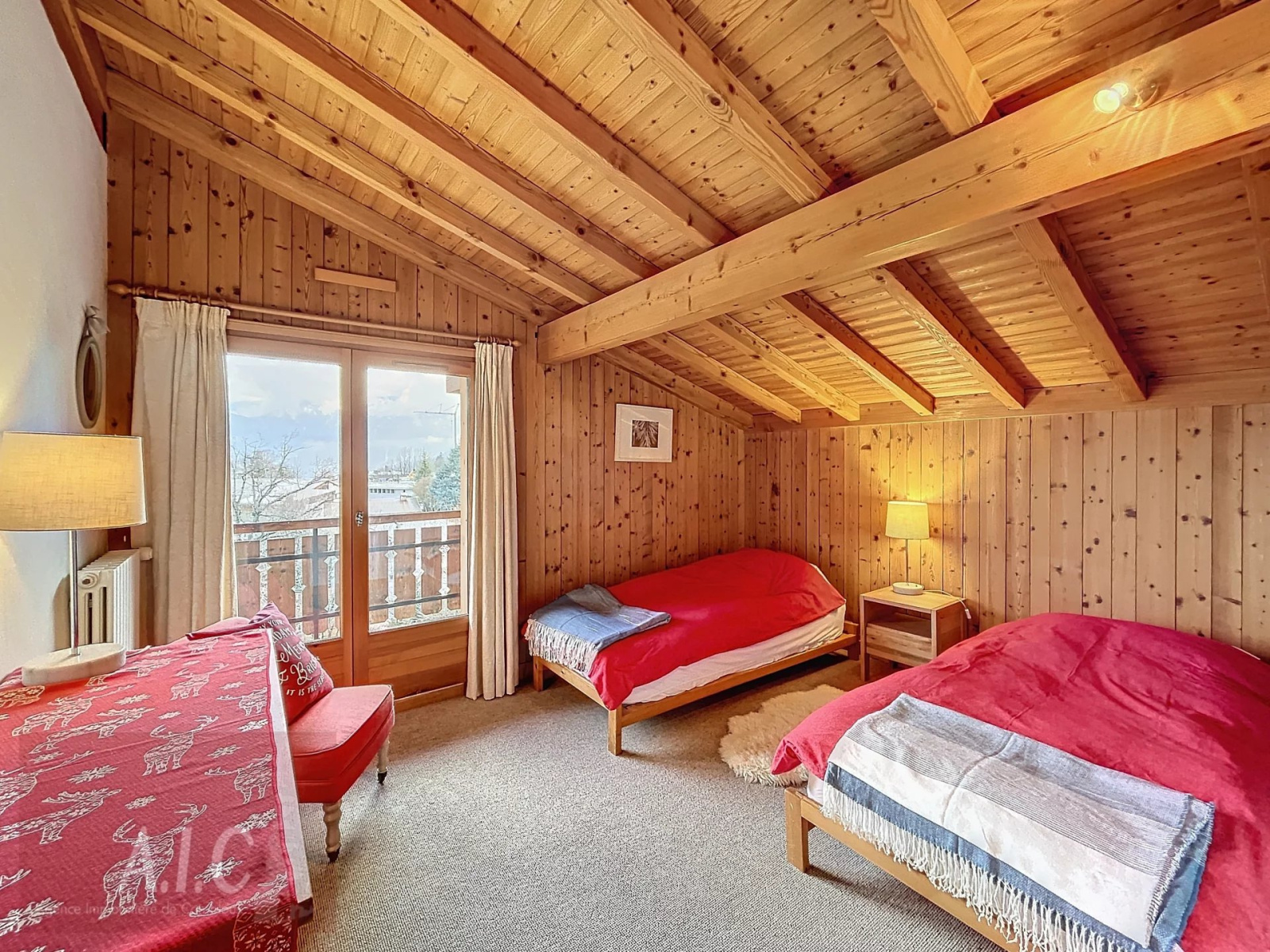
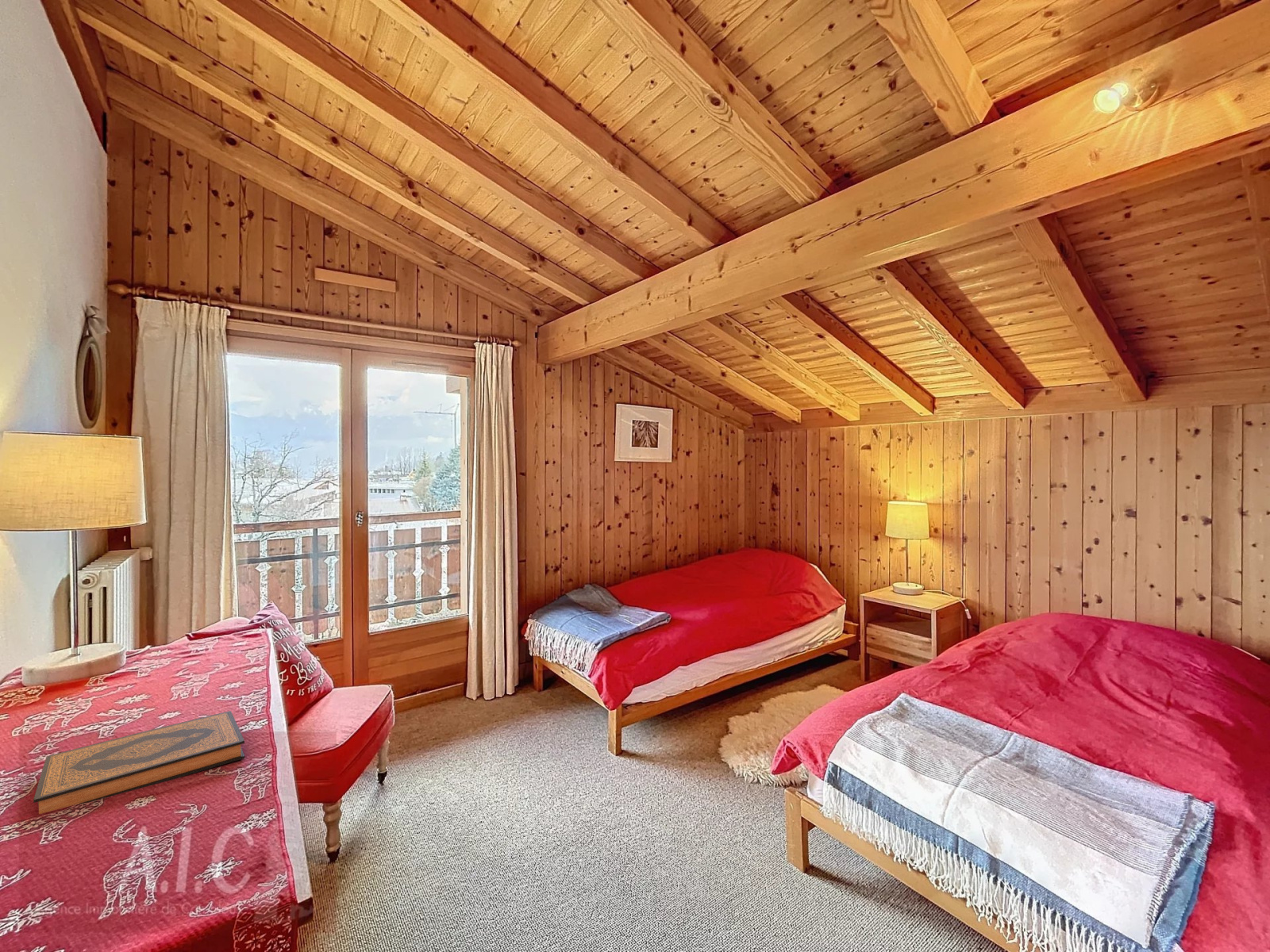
+ hardback book [33,710,245,815]
